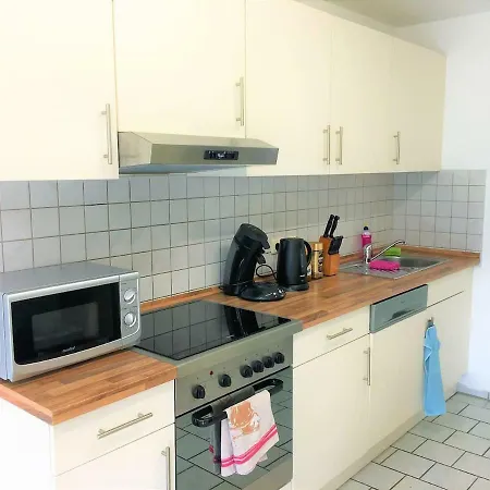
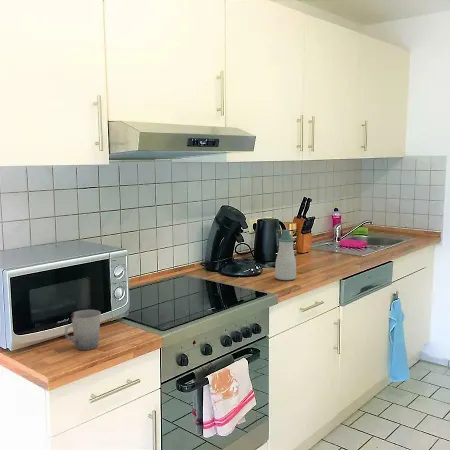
+ cup [64,309,102,351]
+ soap bottle [274,229,297,281]
